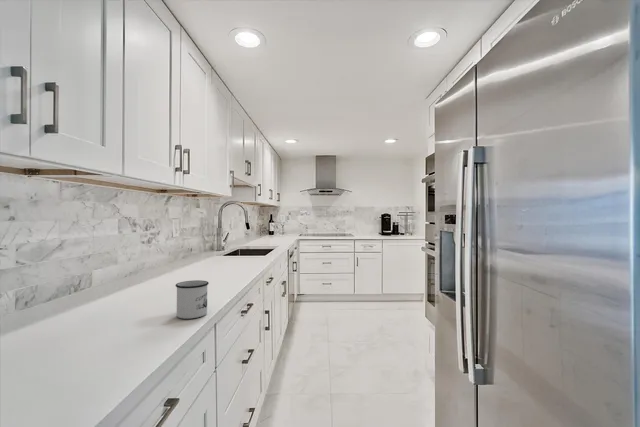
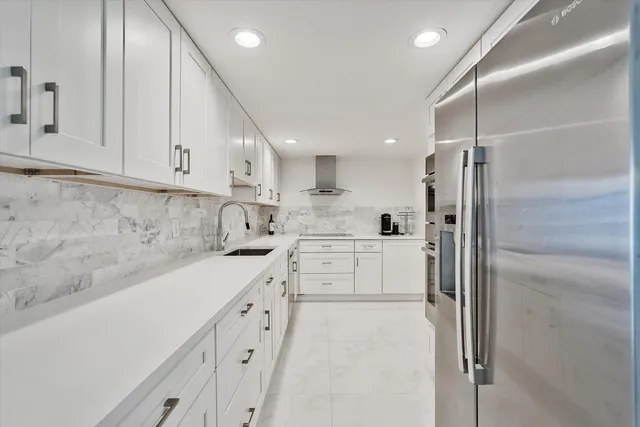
- mug [174,279,210,320]
